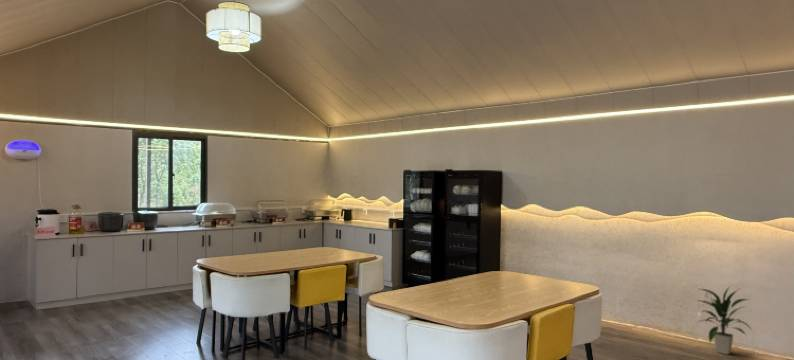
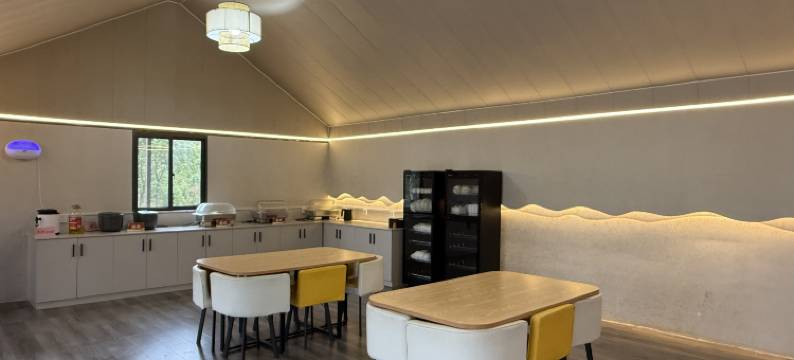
- indoor plant [694,285,755,356]
